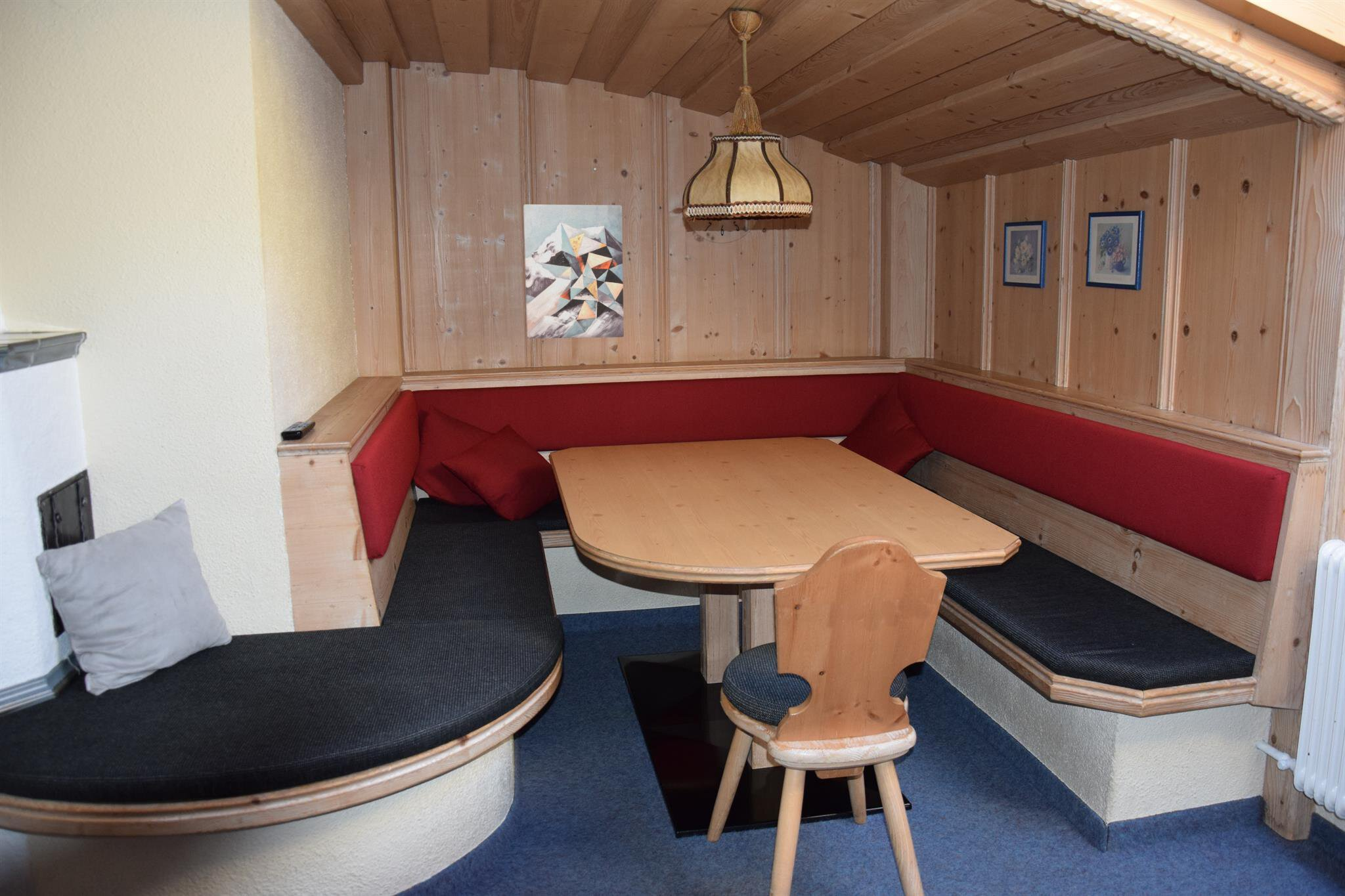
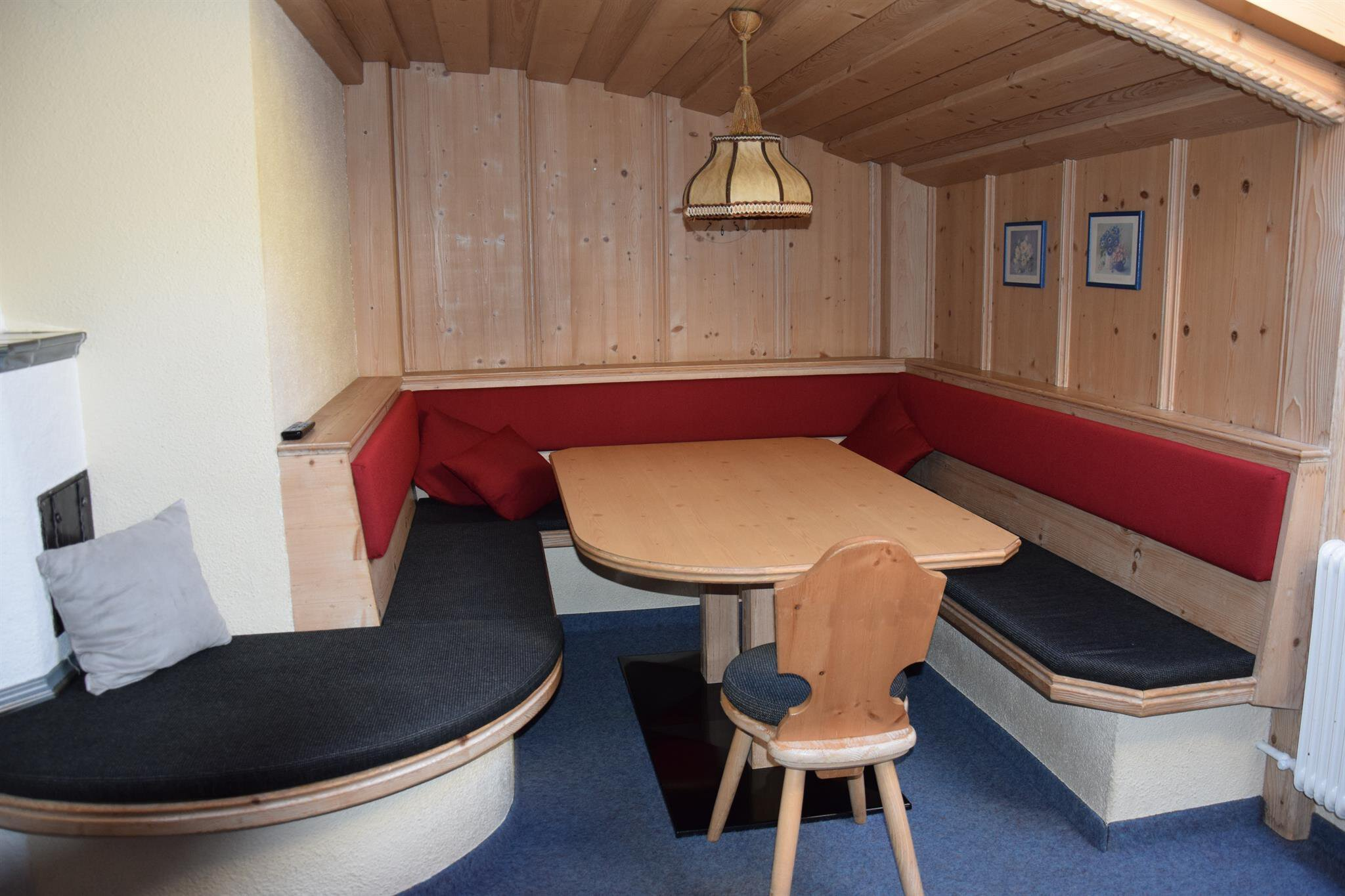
- wall art [523,204,625,339]
